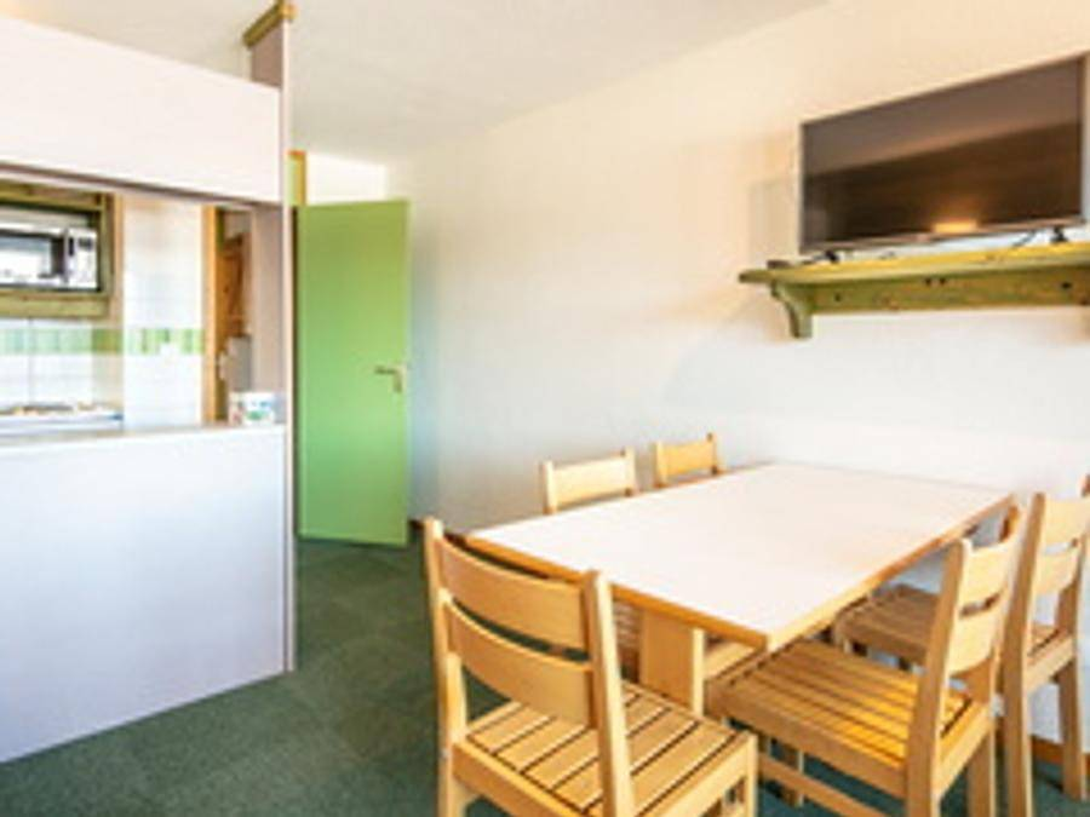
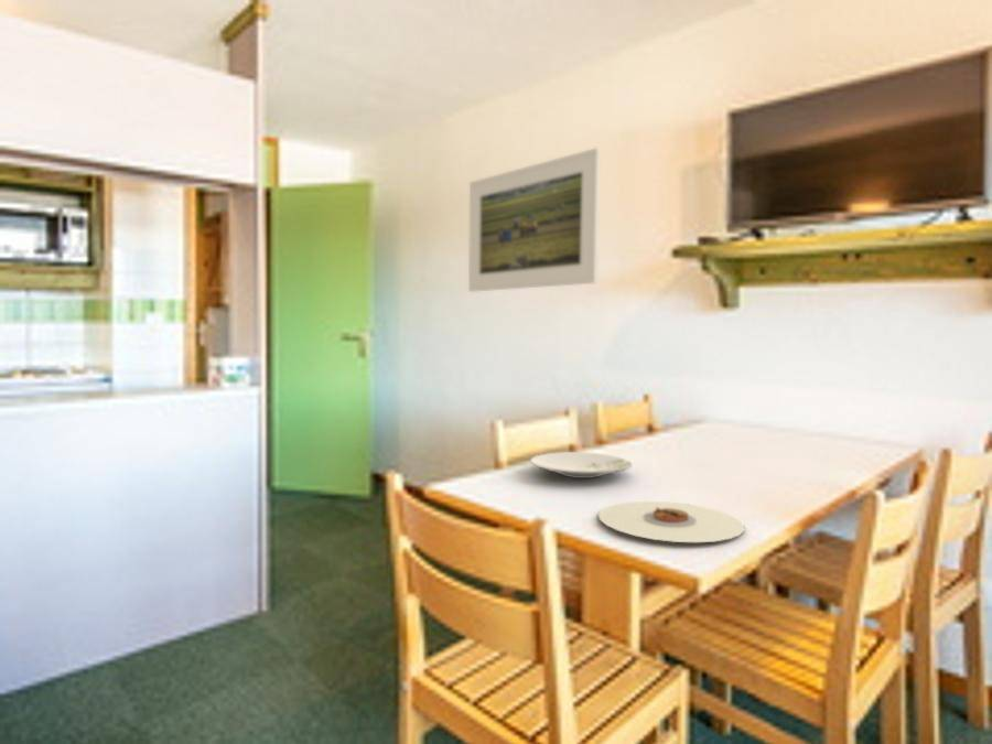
+ plate [529,451,633,479]
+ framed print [467,147,602,293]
+ plate [597,500,746,543]
